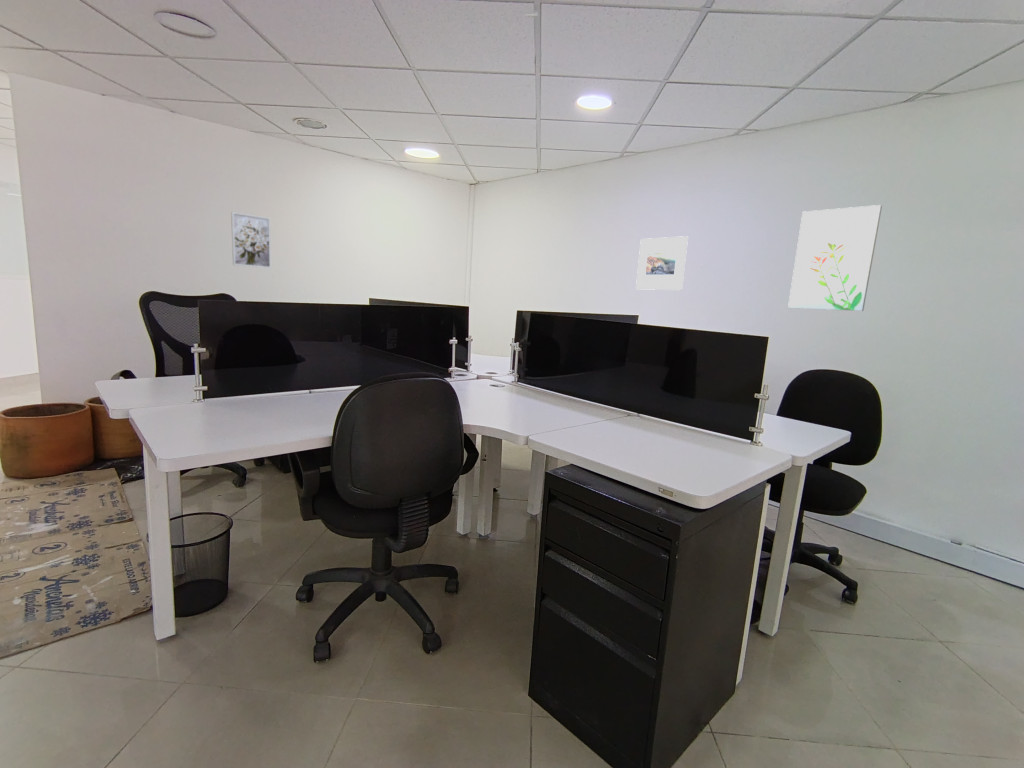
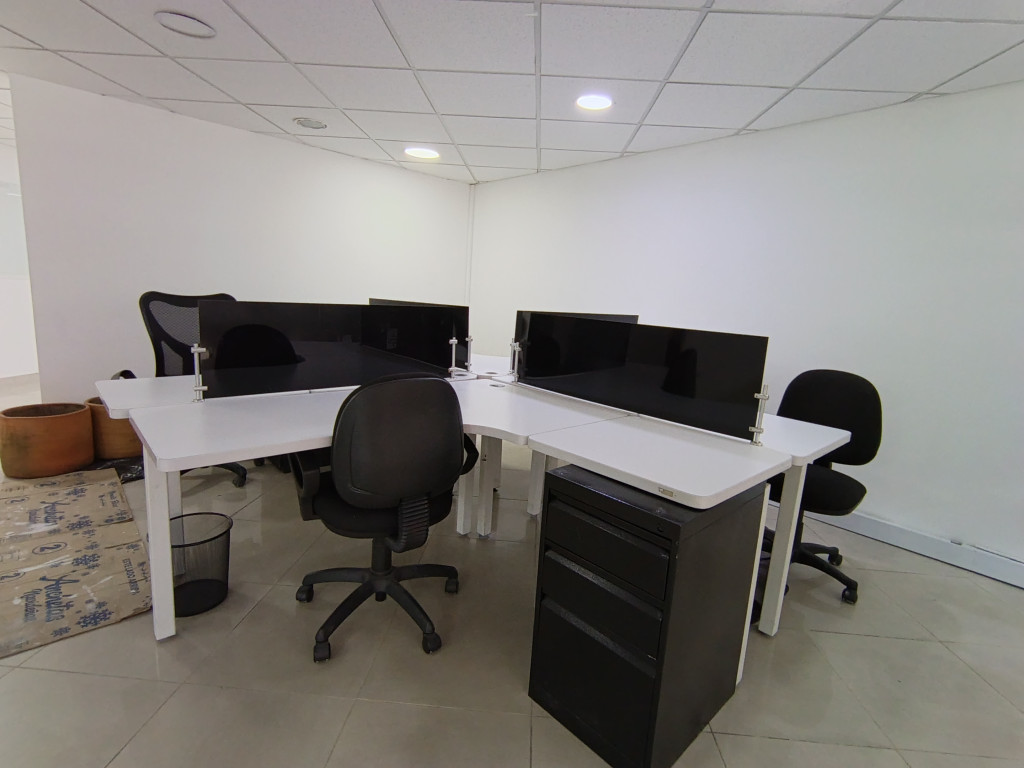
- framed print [635,235,689,291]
- wall art [787,204,883,312]
- wall art [230,211,272,269]
